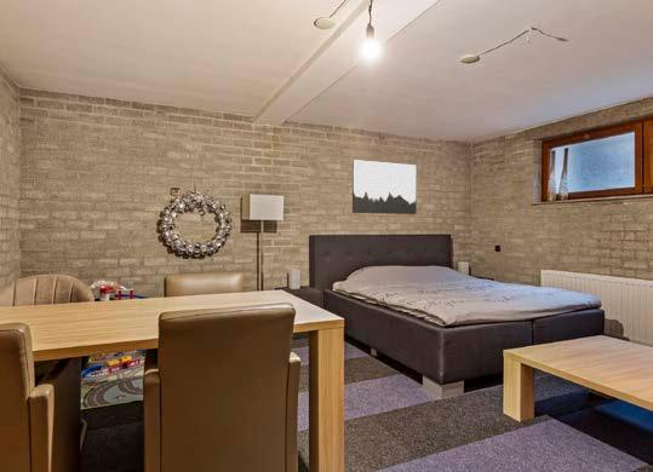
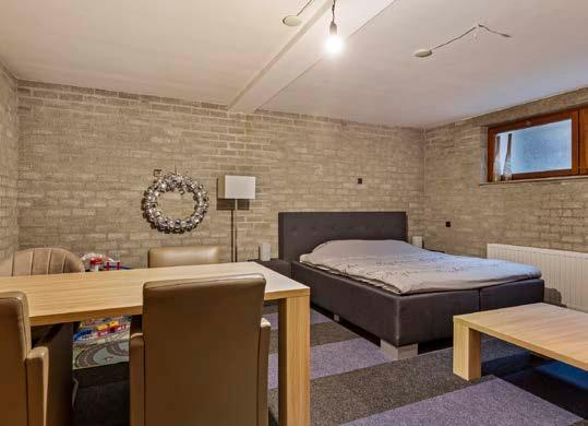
- wall art [351,159,418,215]
